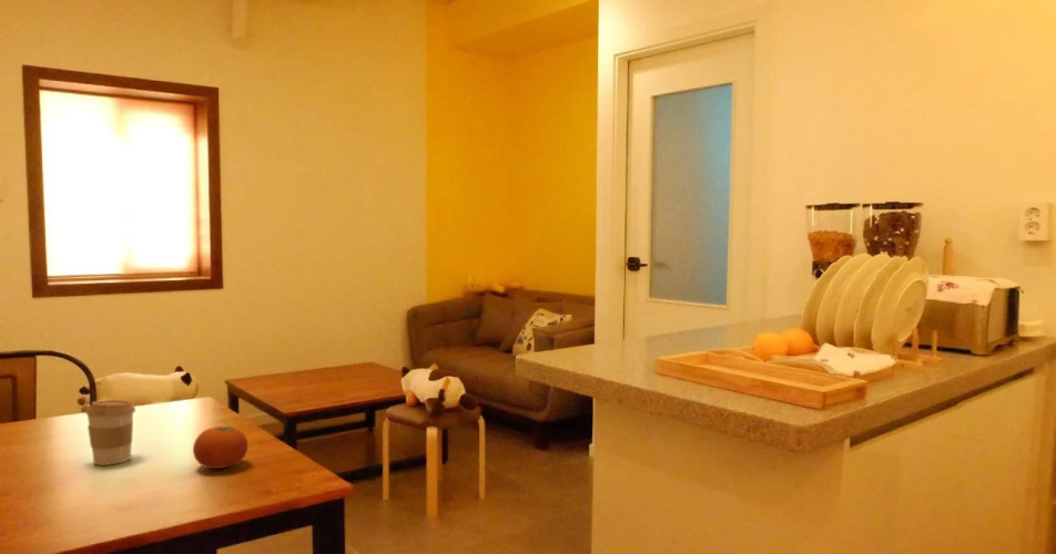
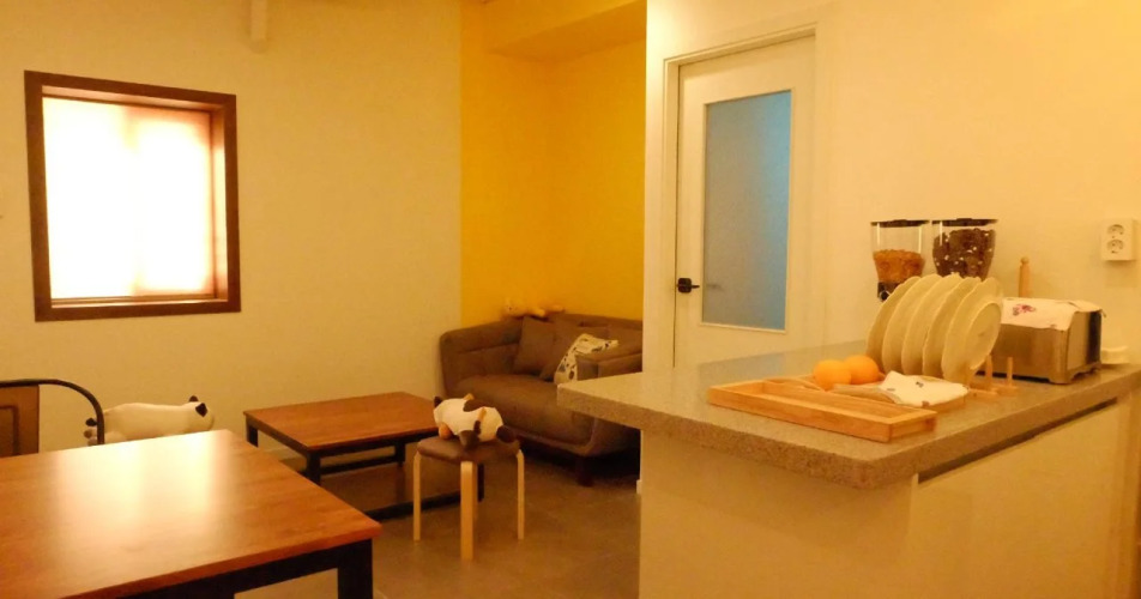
- coffee cup [84,399,136,466]
- fruit [192,425,248,470]
